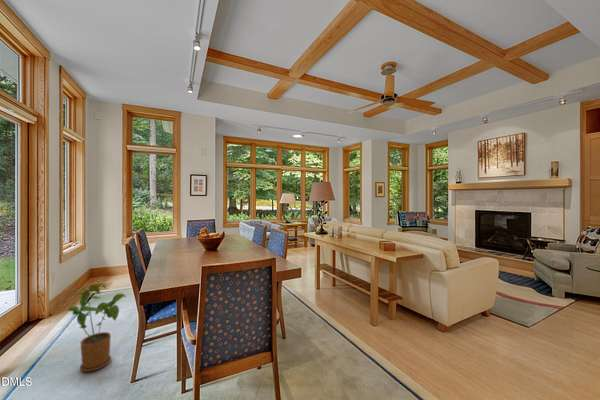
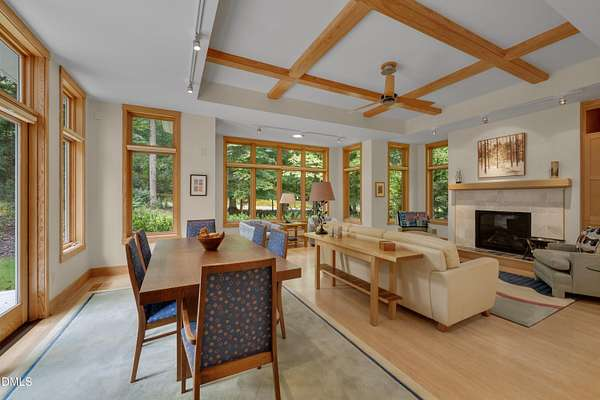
- house plant [67,282,127,373]
